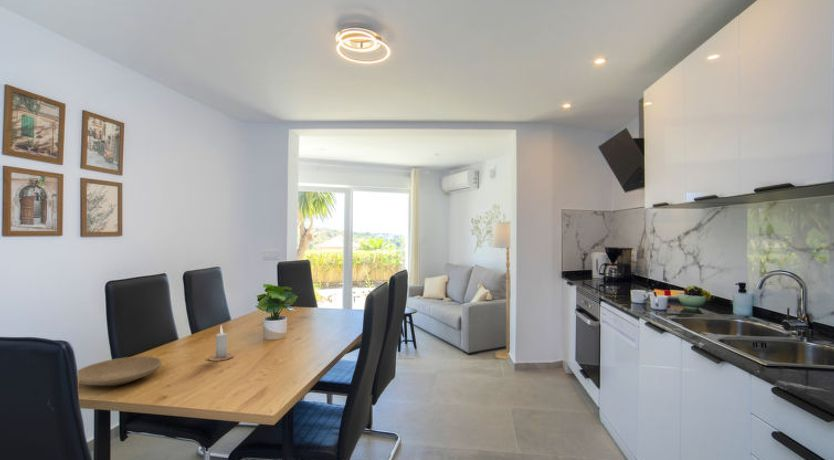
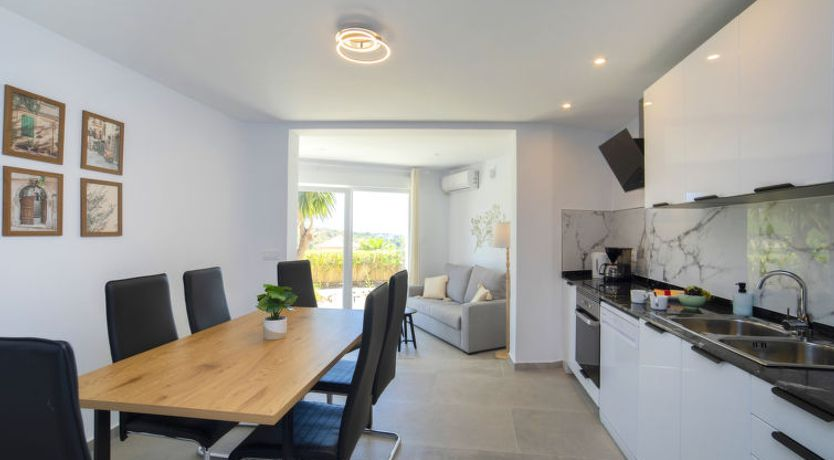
- plate [77,355,163,387]
- candle [208,324,235,362]
